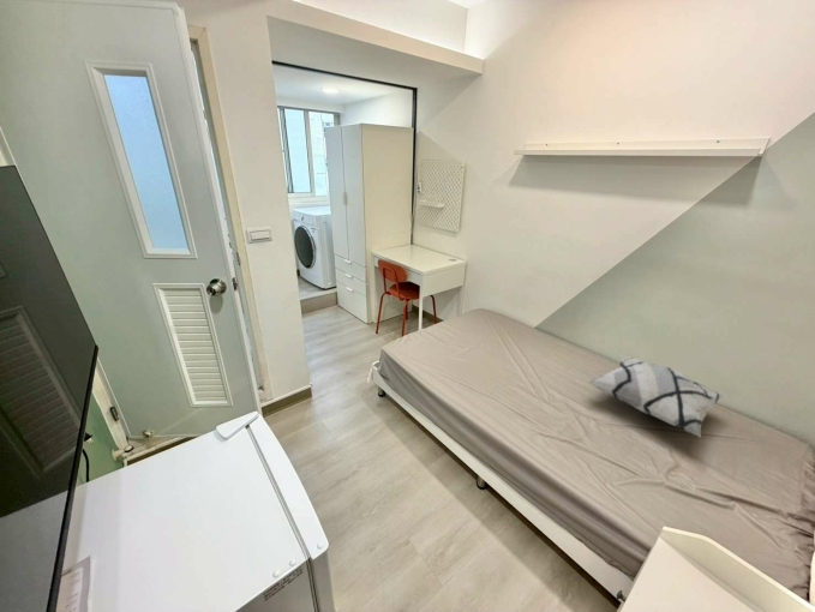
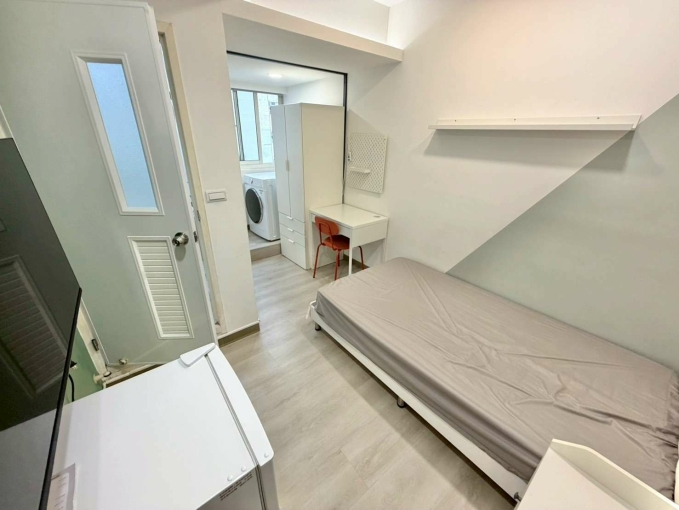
- decorative pillow [588,355,726,438]
